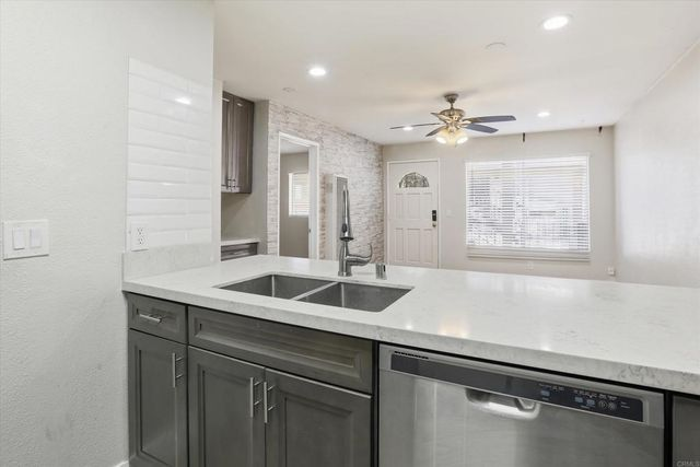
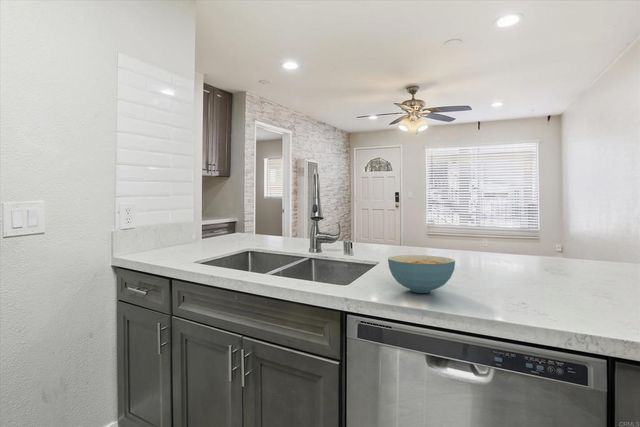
+ cereal bowl [387,254,456,294]
